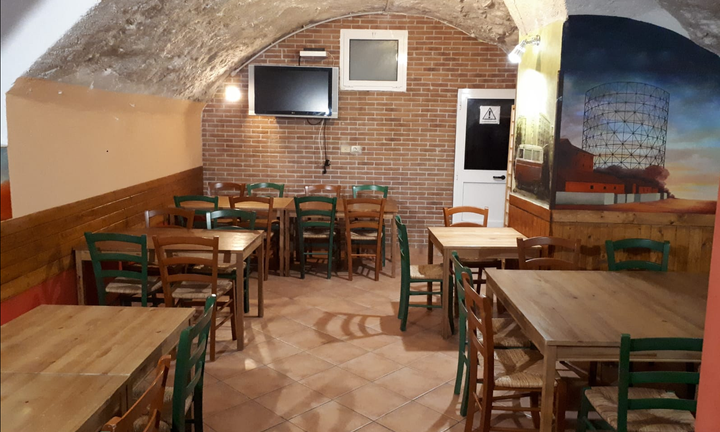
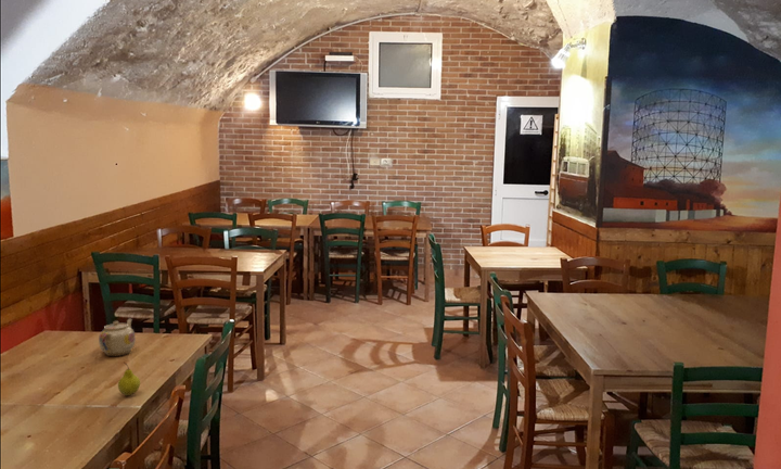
+ teapot [98,318,136,357]
+ fruit [117,360,141,396]
